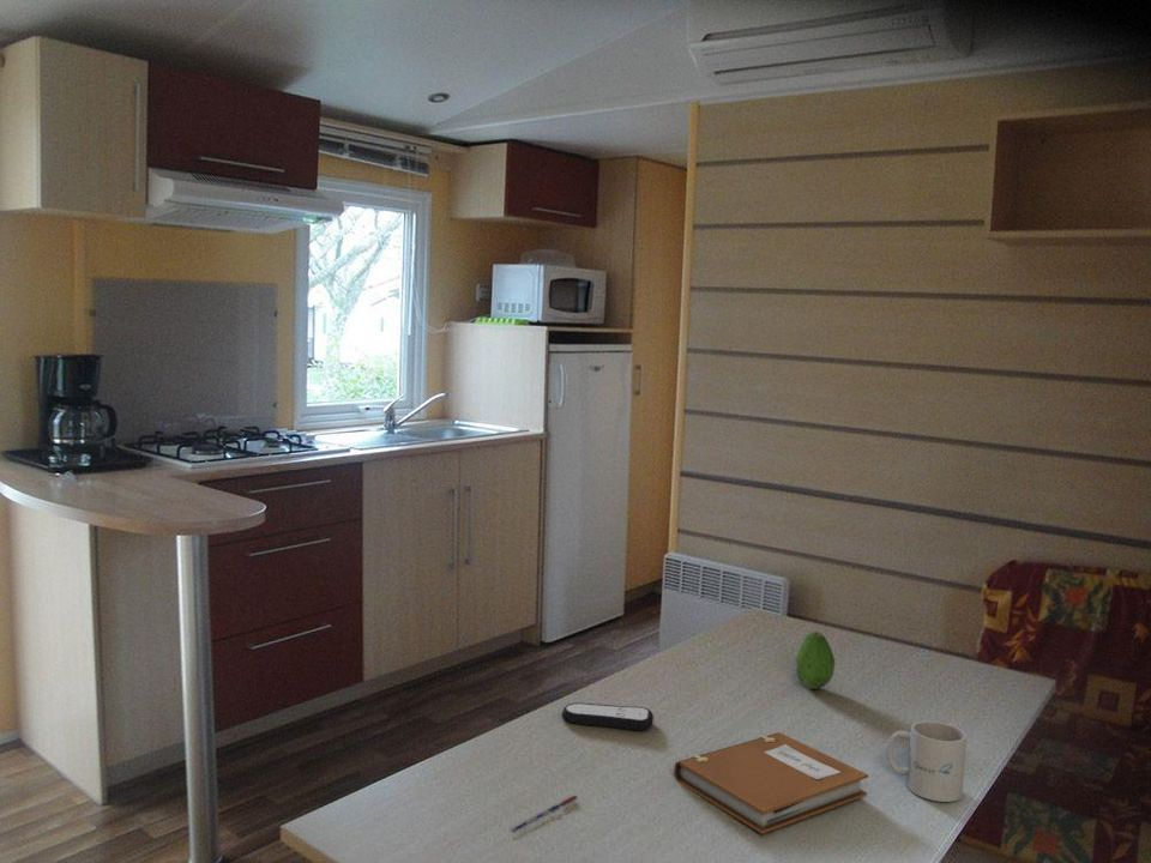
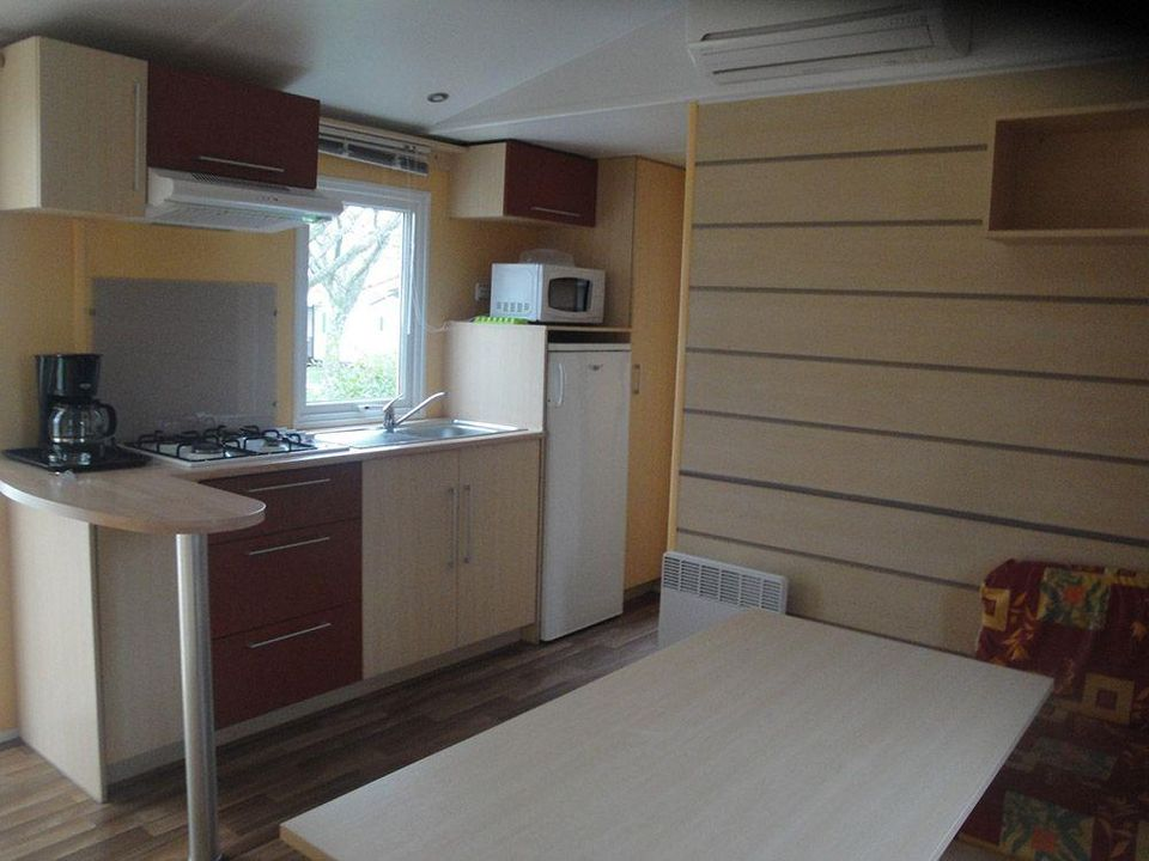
- notebook [673,731,869,835]
- pen [511,795,578,833]
- remote control [561,701,655,731]
- mug [886,720,968,803]
- fruit [795,630,836,690]
